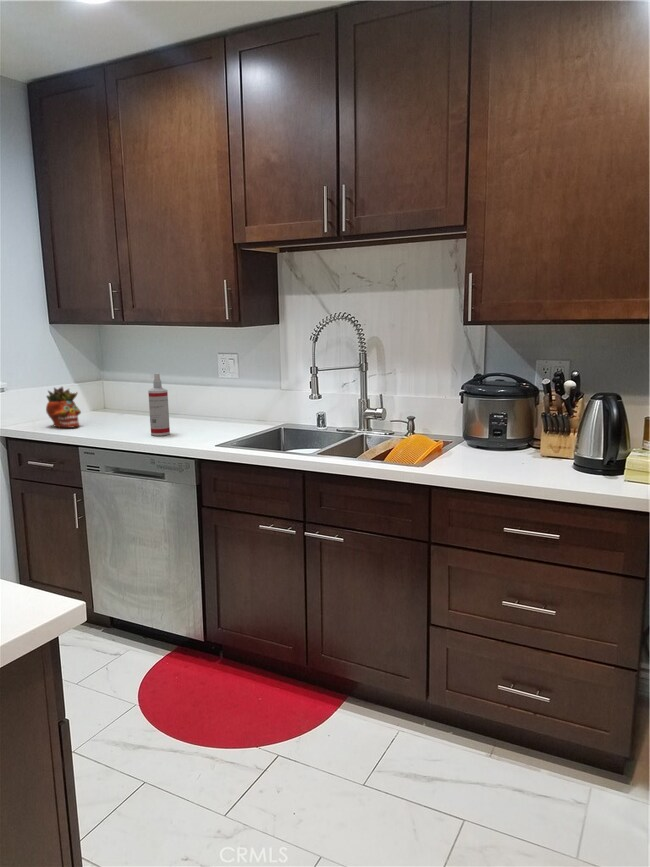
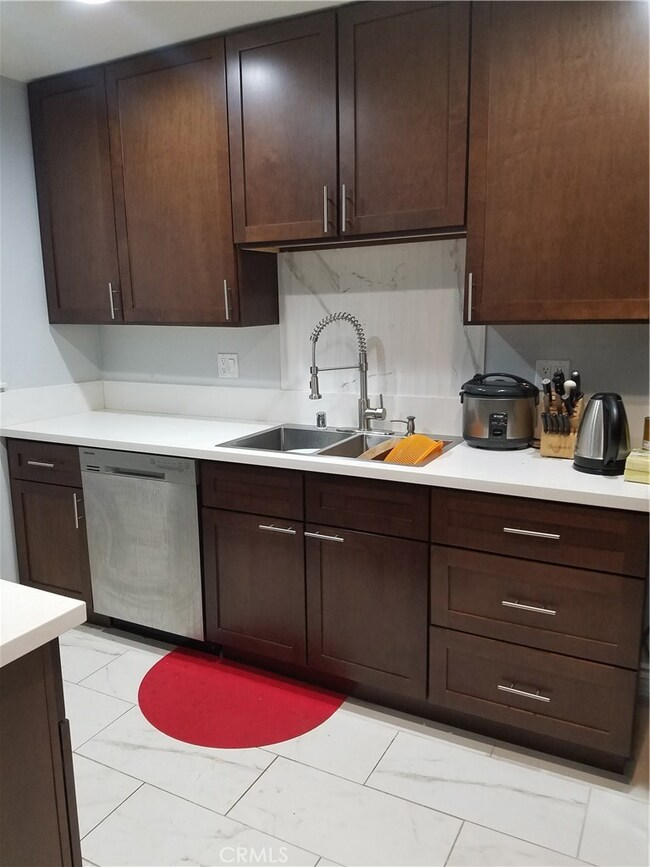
- succulent planter [45,385,82,429]
- spray bottle [147,373,171,437]
